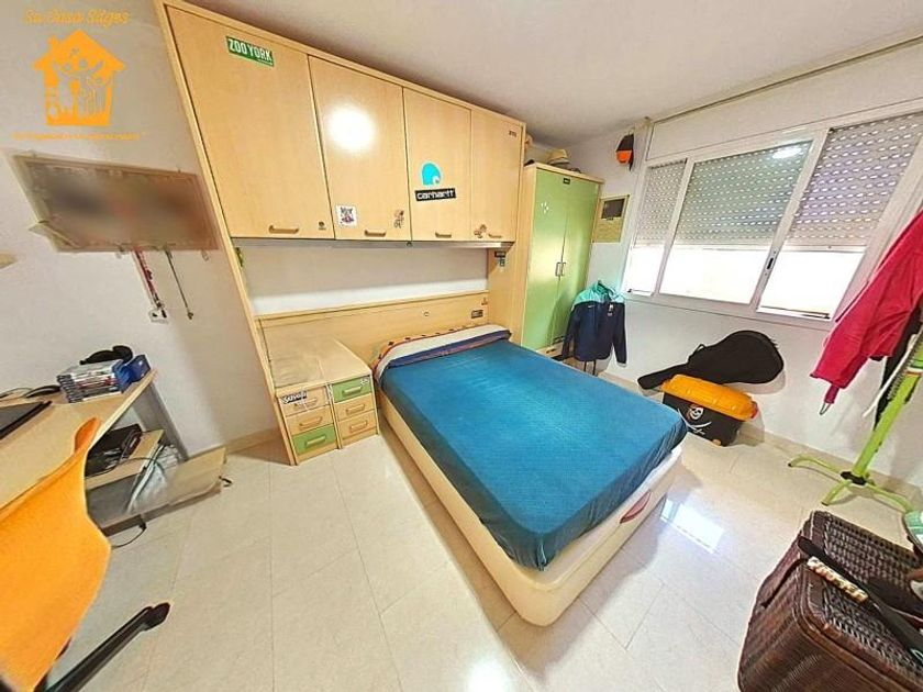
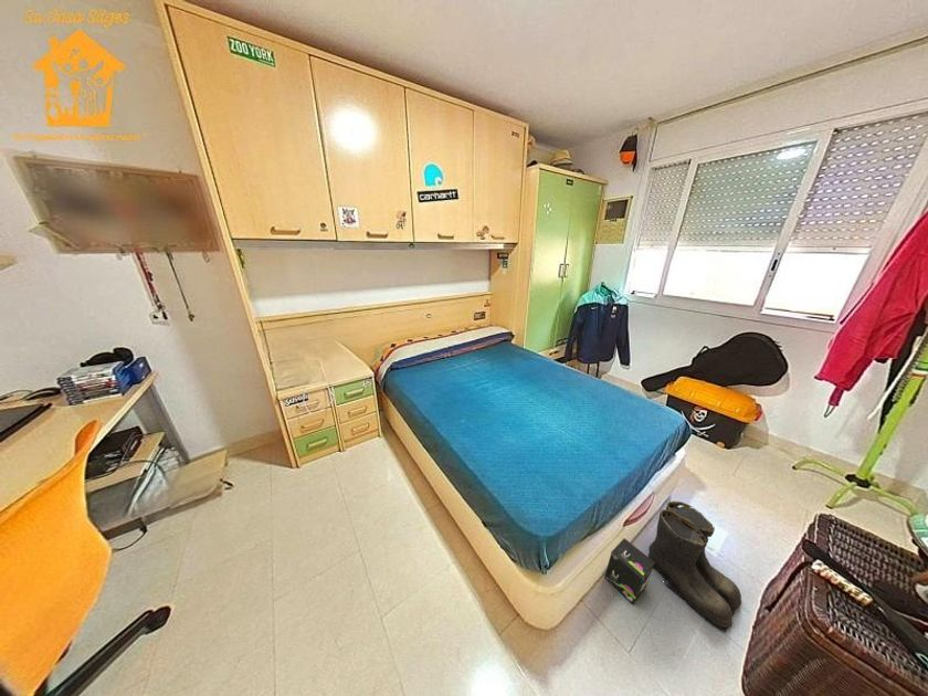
+ boots [647,500,742,633]
+ box [603,537,654,605]
